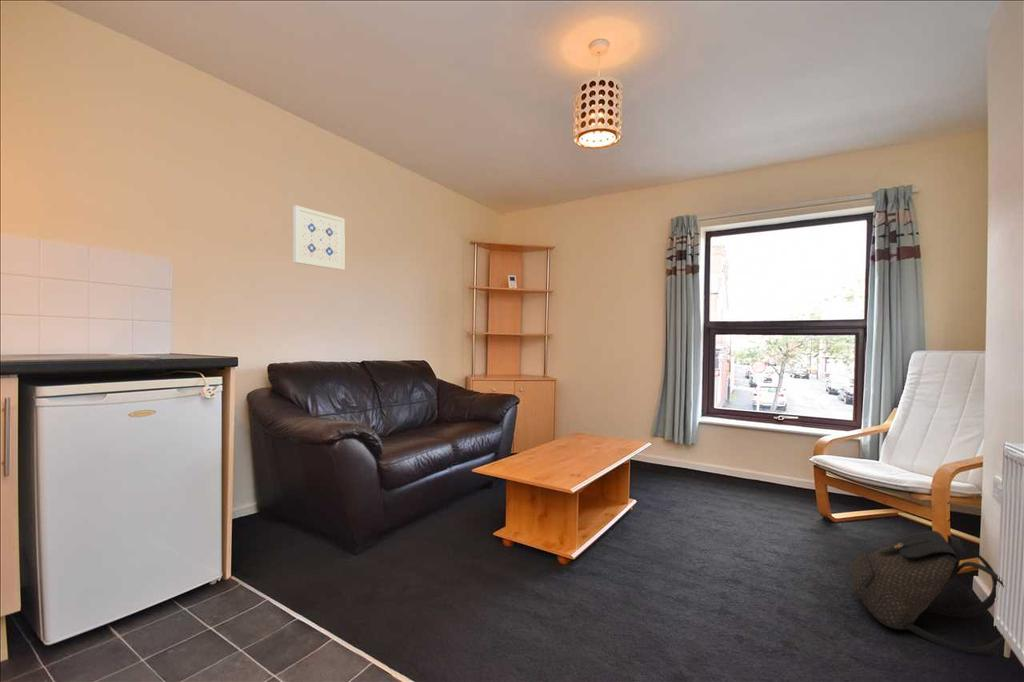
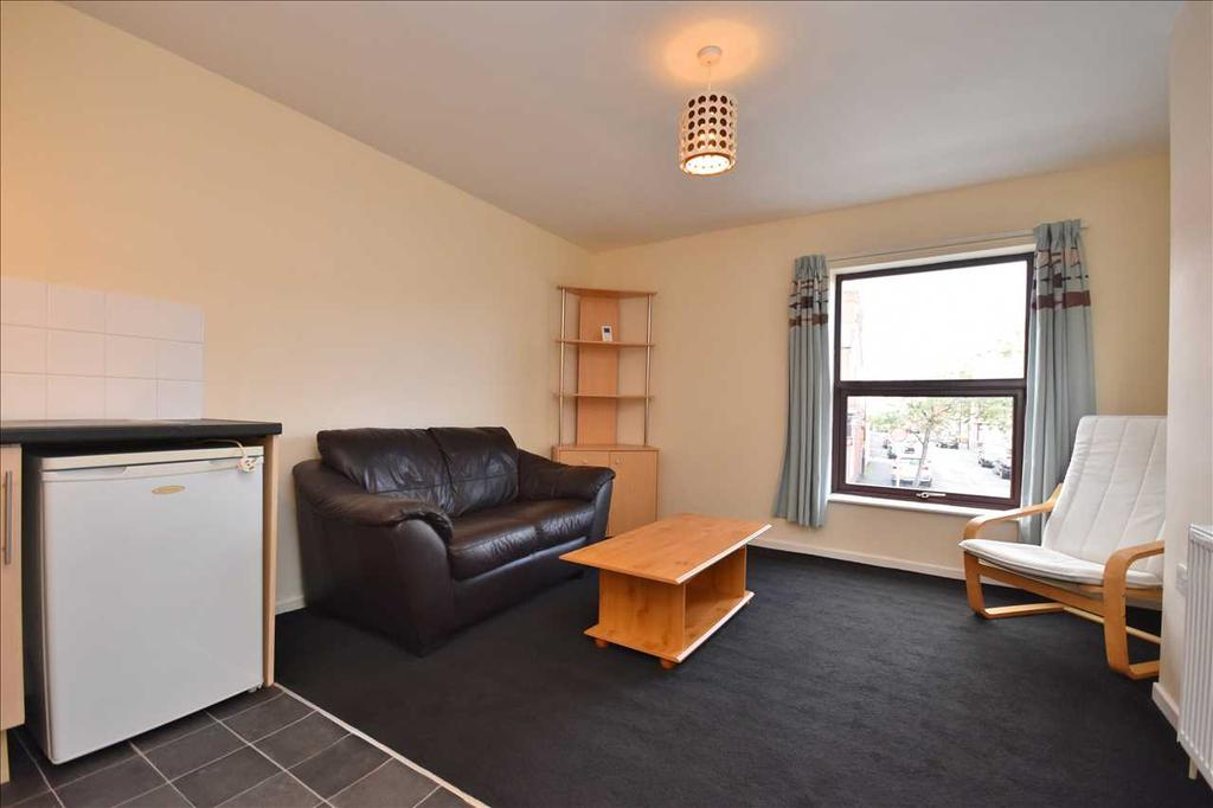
- wall art [293,205,346,271]
- backpack [847,530,1005,653]
